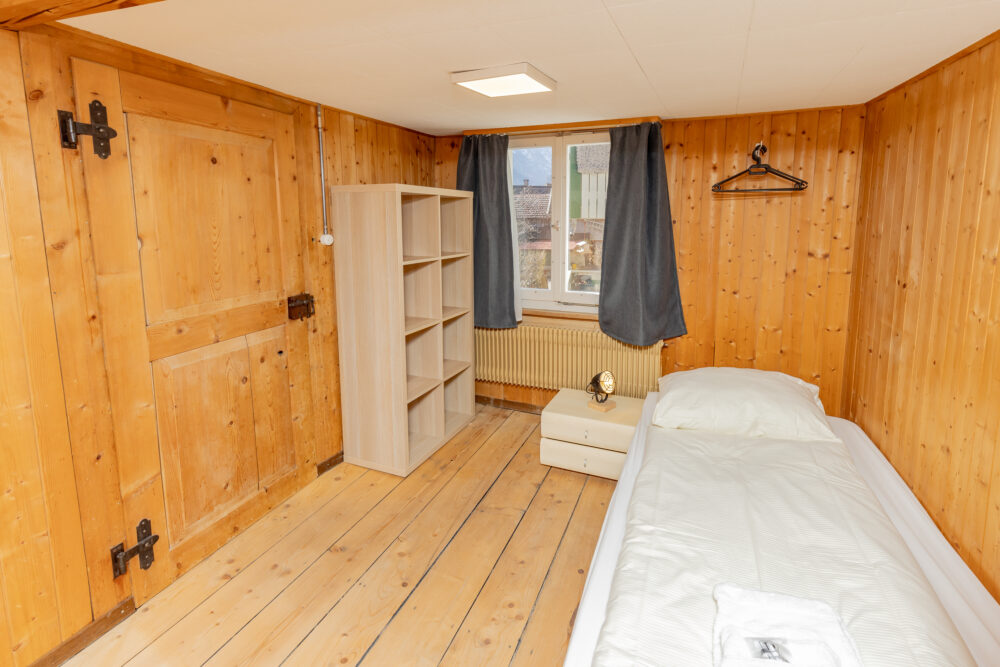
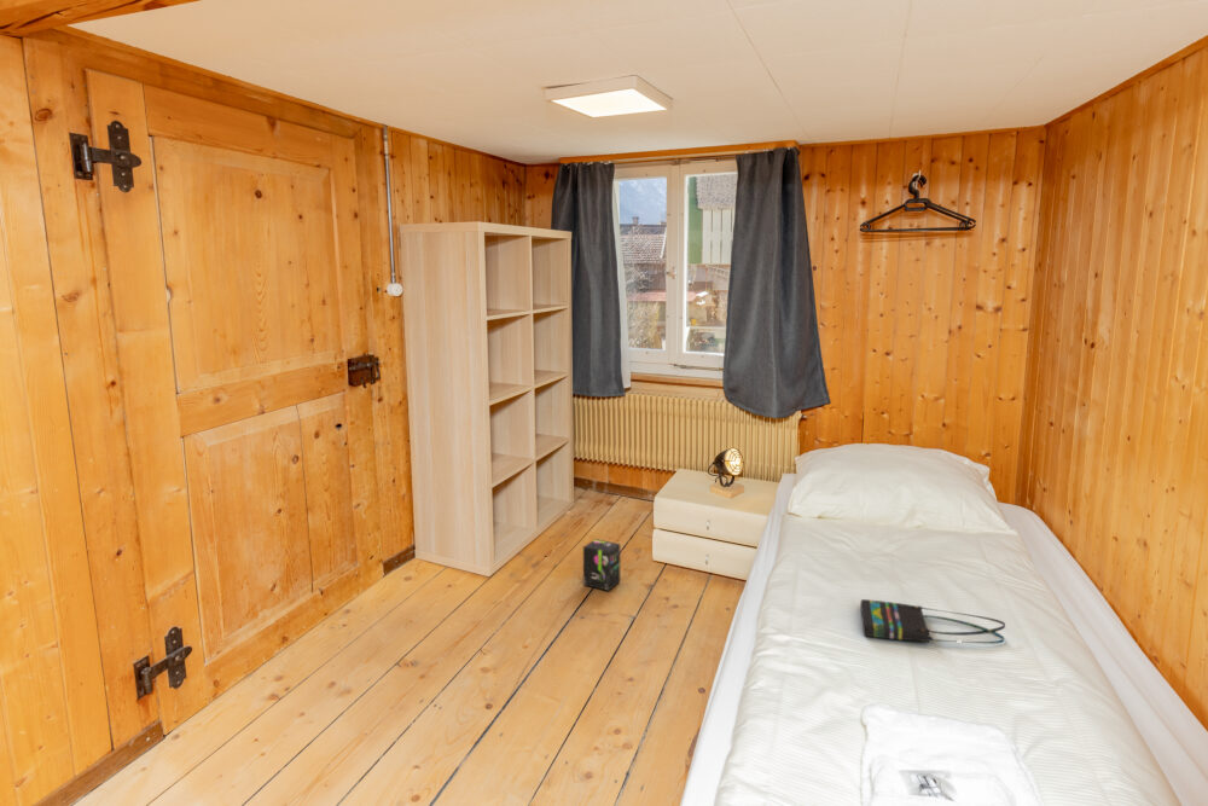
+ tote bag [859,598,1006,644]
+ box [582,538,621,592]
